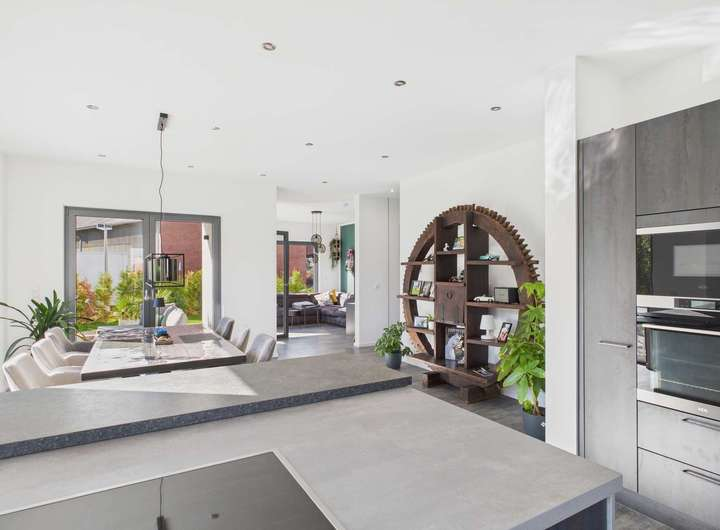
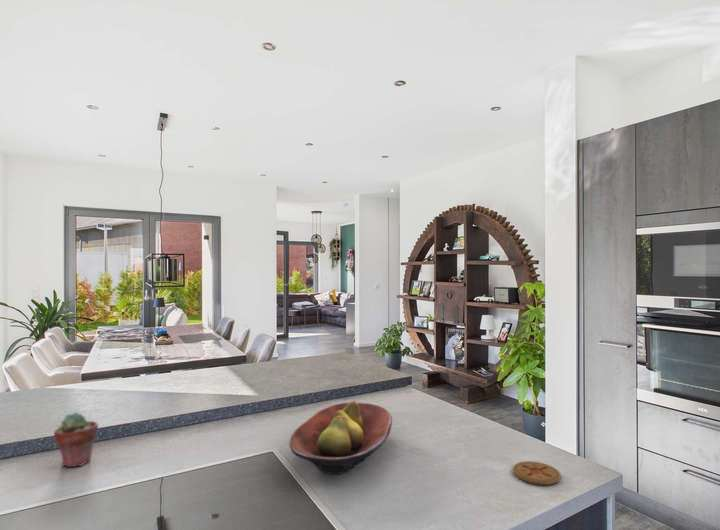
+ fruit bowl [289,400,393,475]
+ coaster [512,460,562,486]
+ potted succulent [53,411,99,468]
